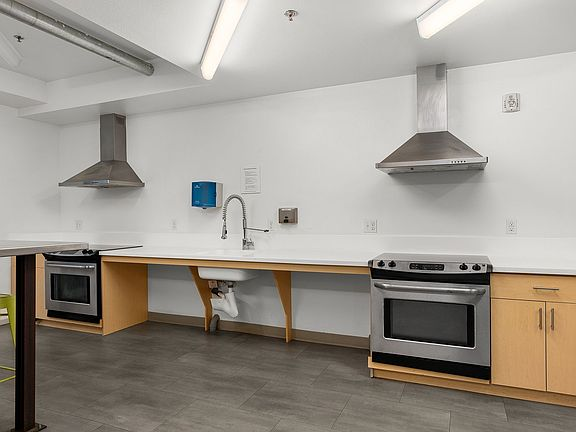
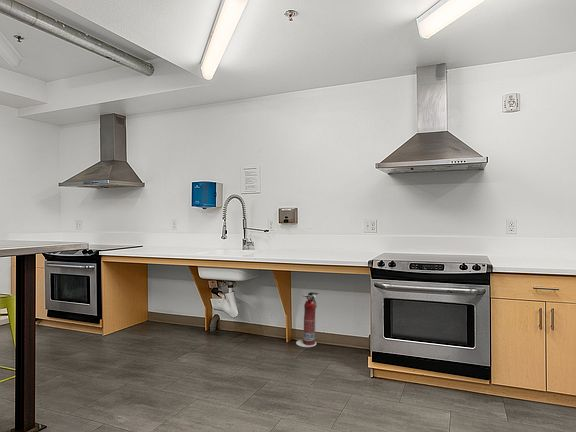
+ fire extinguisher [295,291,320,348]
